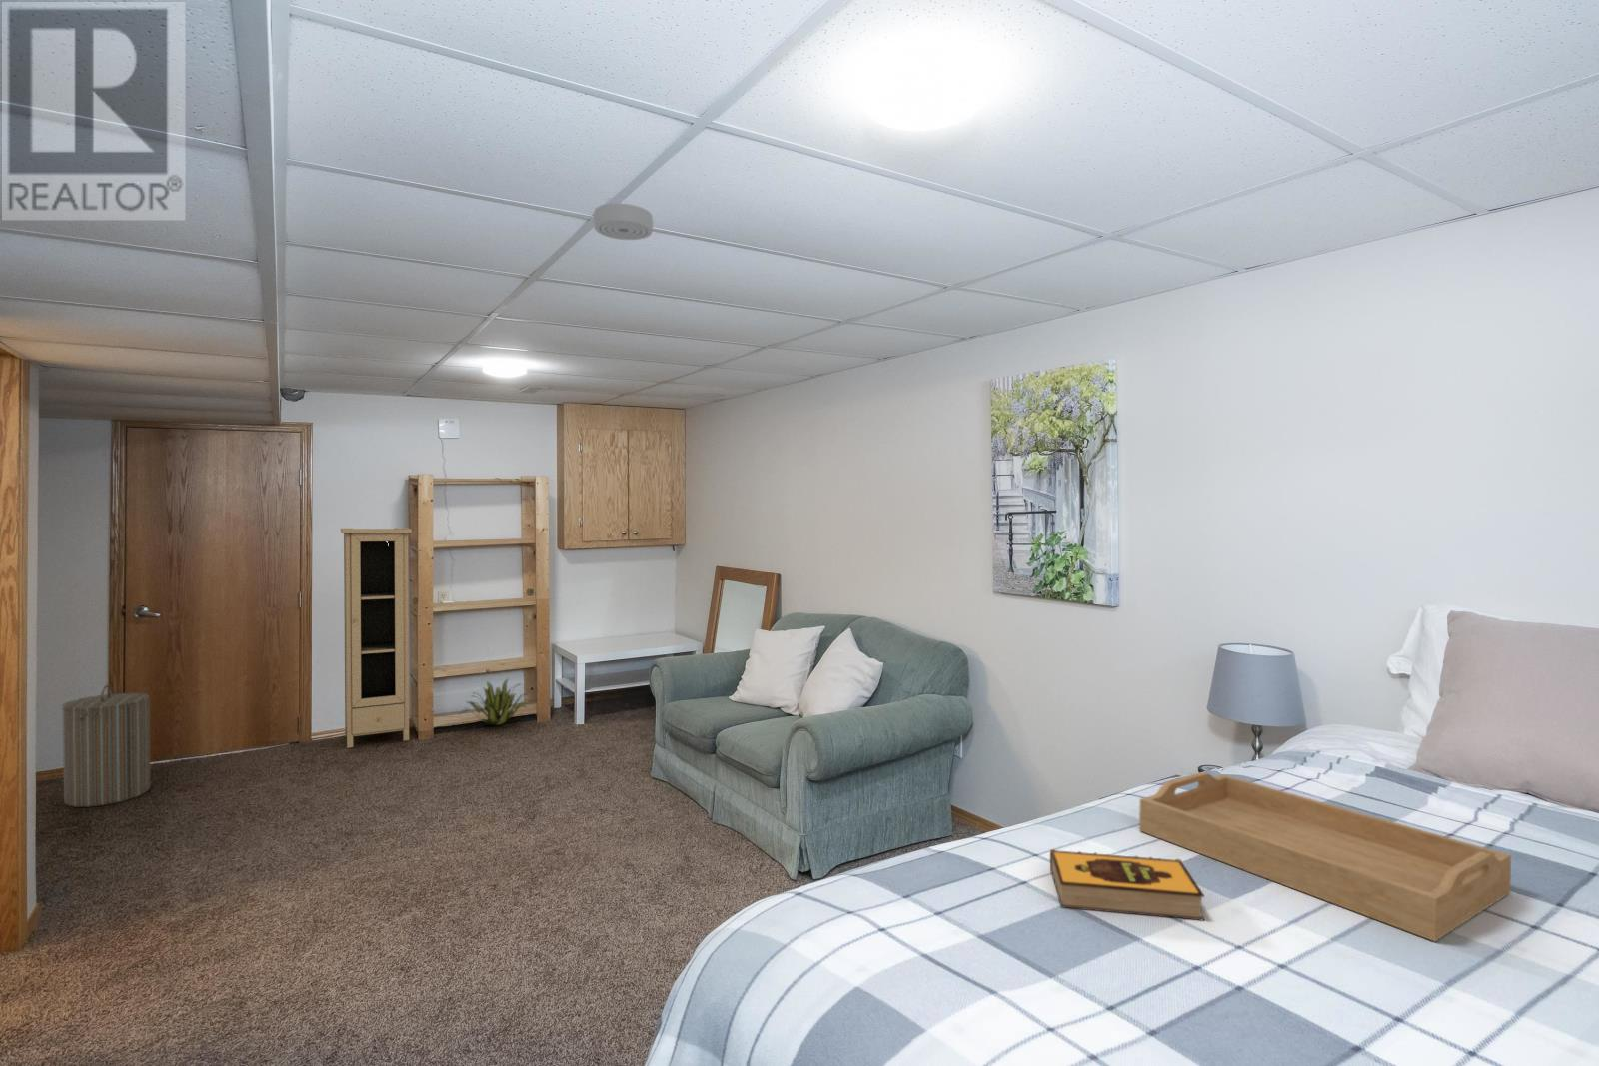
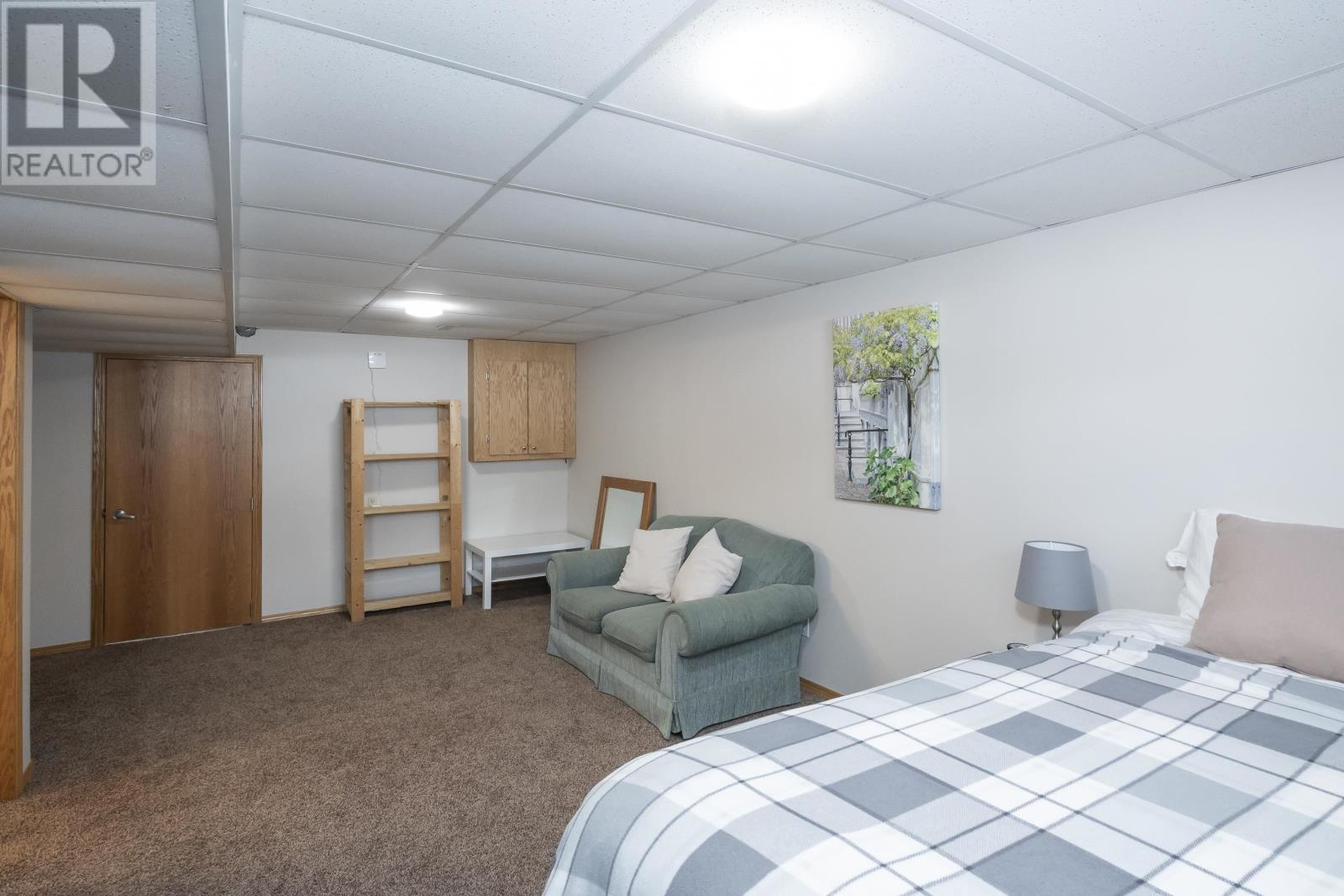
- laundry hamper [61,683,151,808]
- cupboard [340,527,413,750]
- smoke detector [592,202,653,240]
- hardback book [1049,848,1205,921]
- decorative plant [459,678,529,726]
- serving tray [1139,771,1512,942]
